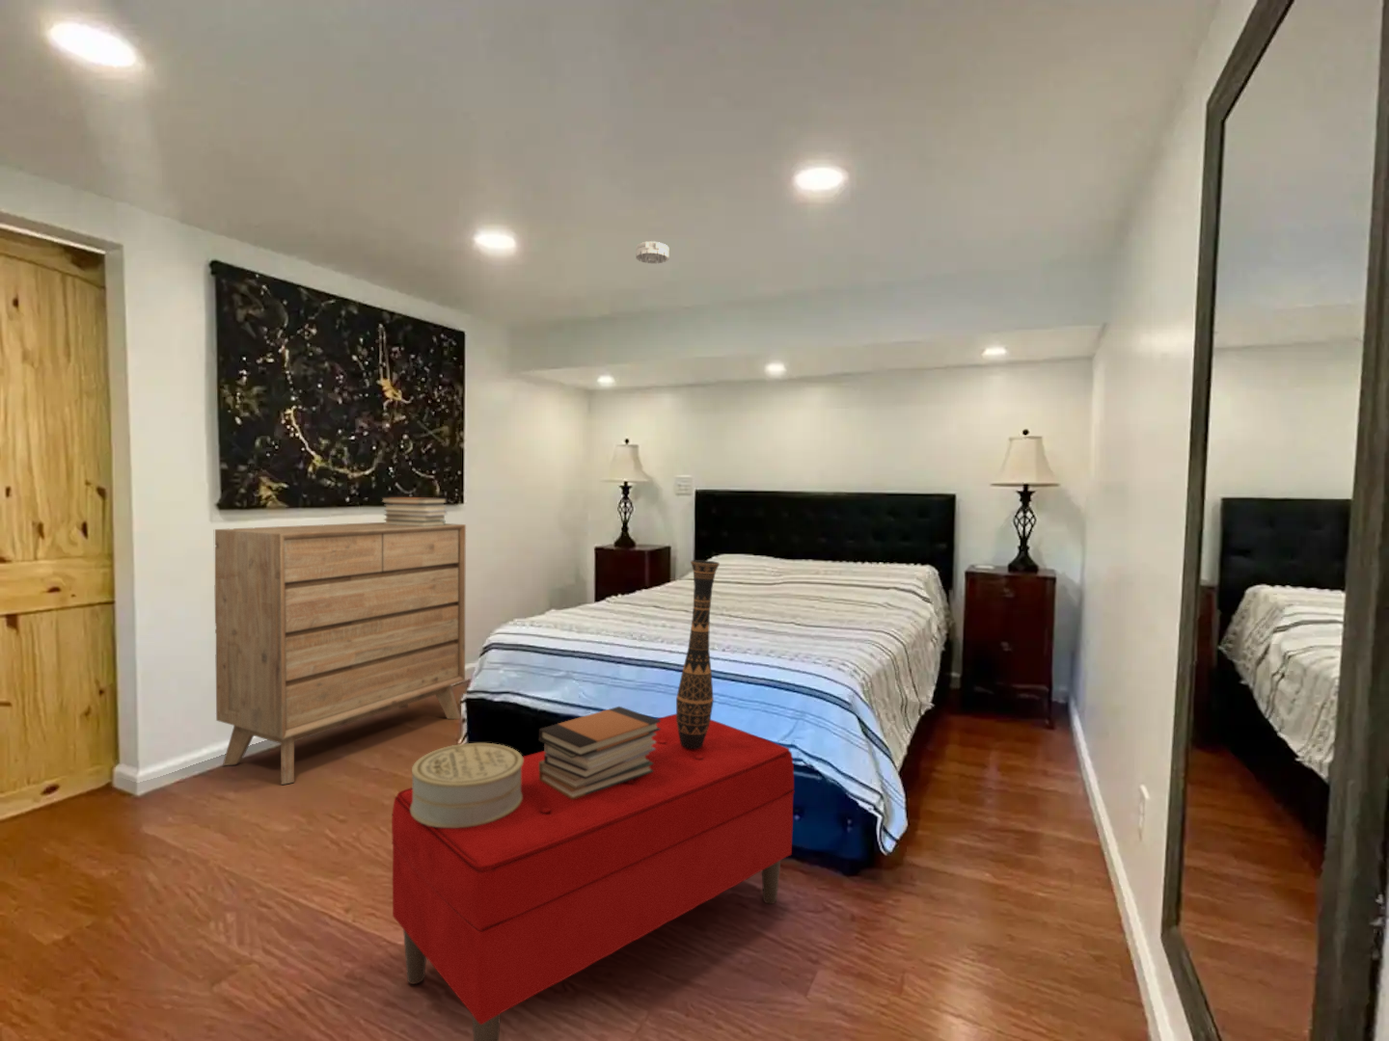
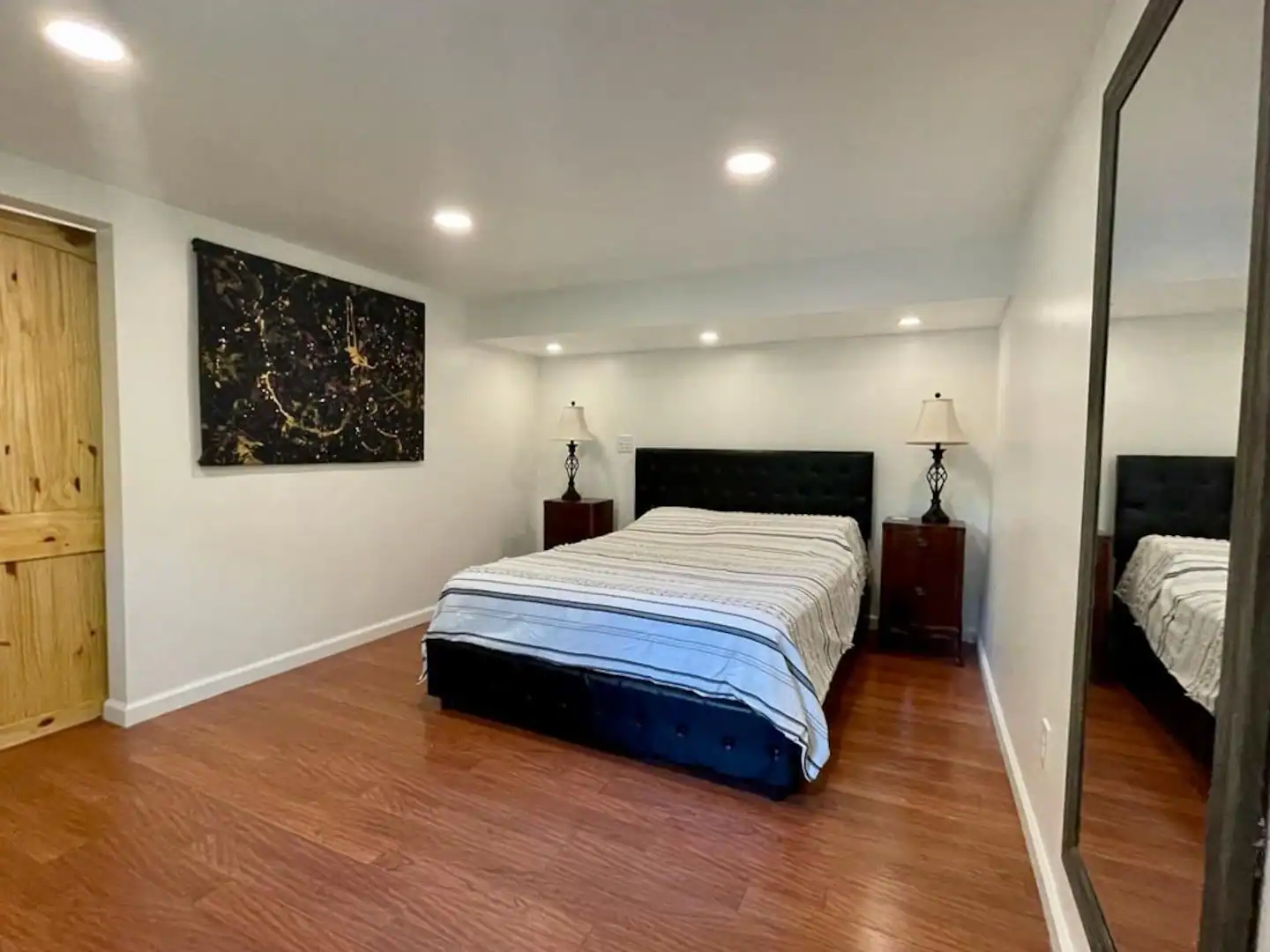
- book stack [538,705,661,799]
- decorative box [411,742,523,828]
- decorative vase [675,559,721,749]
- dresser [214,522,467,785]
- smoke detector [634,239,669,265]
- book stack [380,496,447,526]
- bench [390,713,796,1041]
